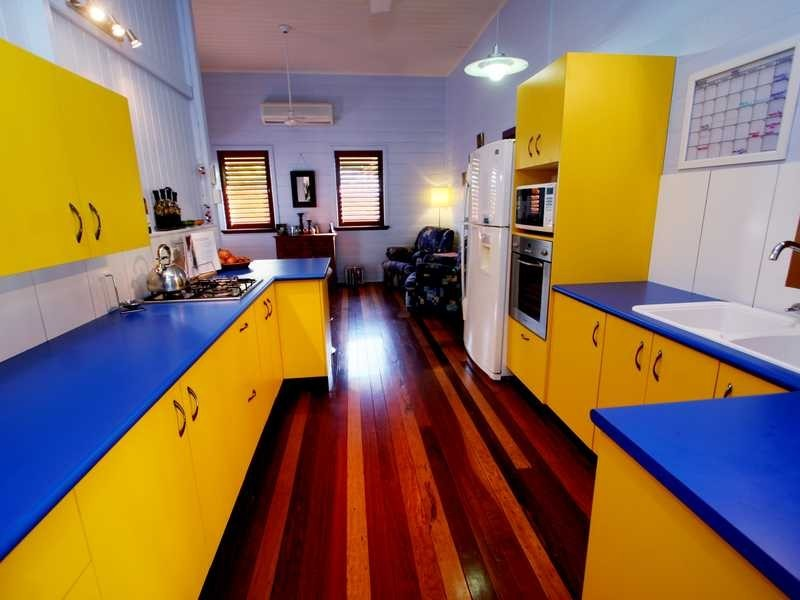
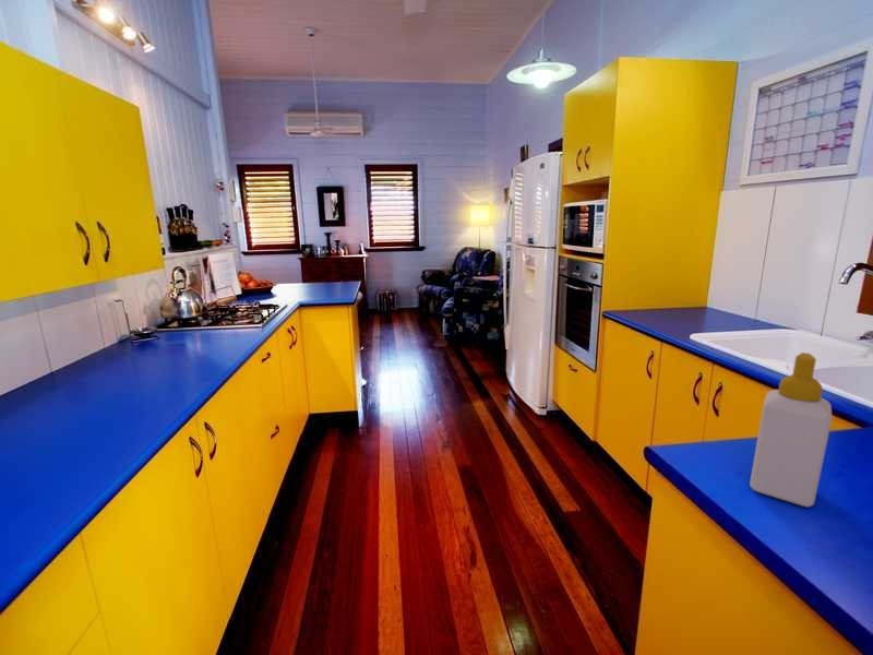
+ soap bottle [749,352,833,508]
